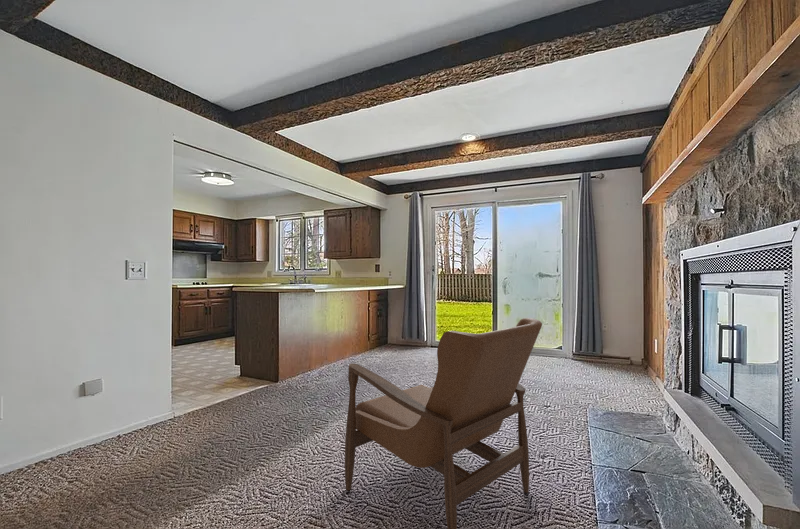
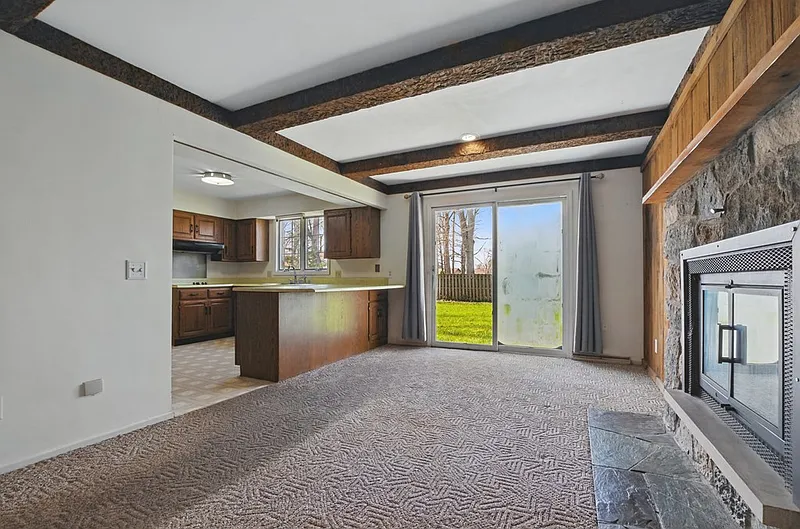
- armchair [344,317,543,529]
